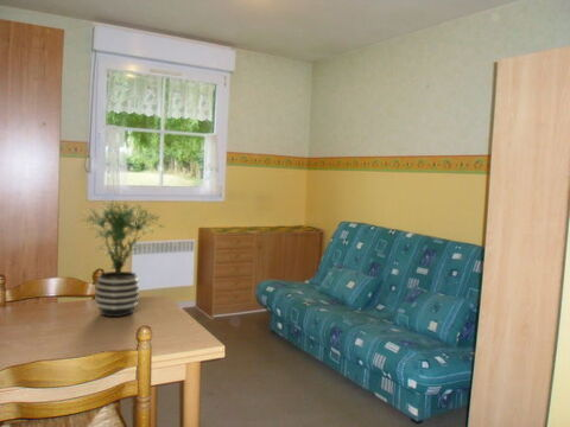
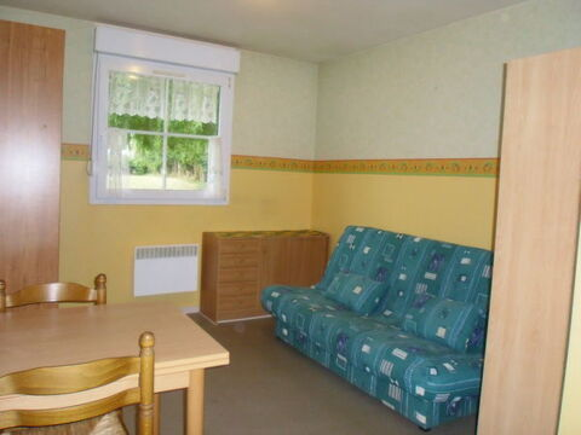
- potted plant [76,200,165,318]
